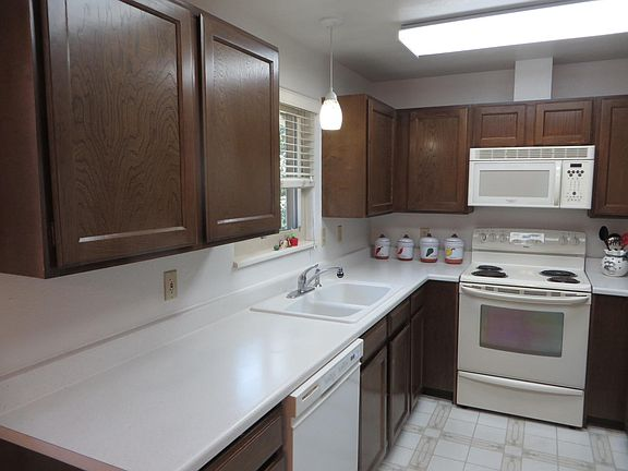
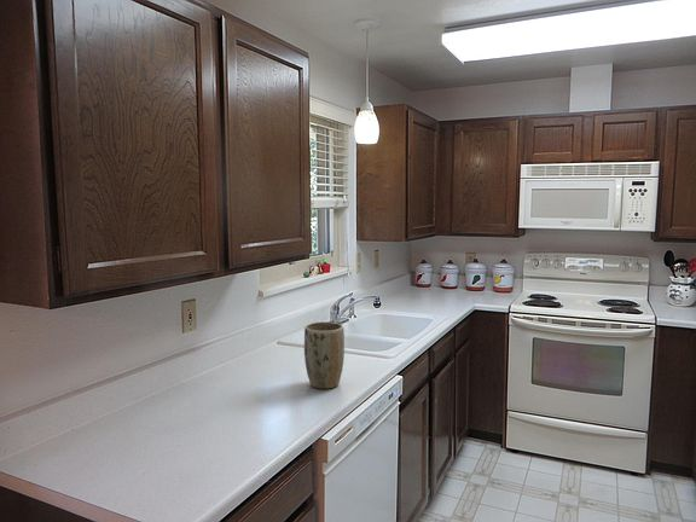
+ plant pot [303,320,346,390]
